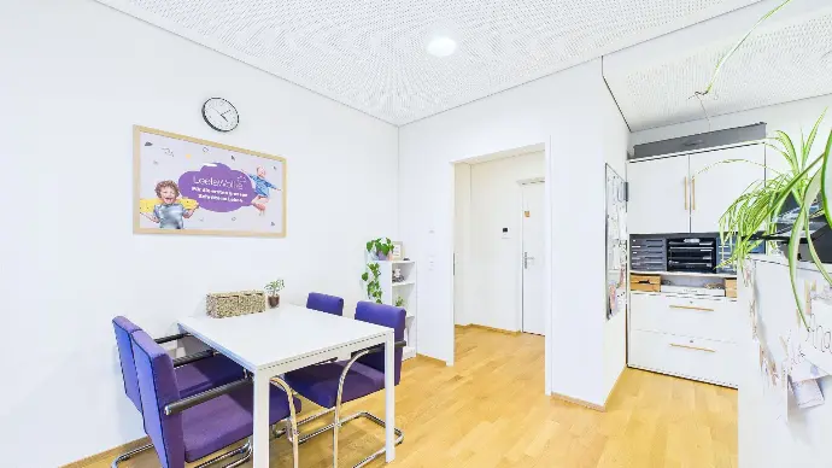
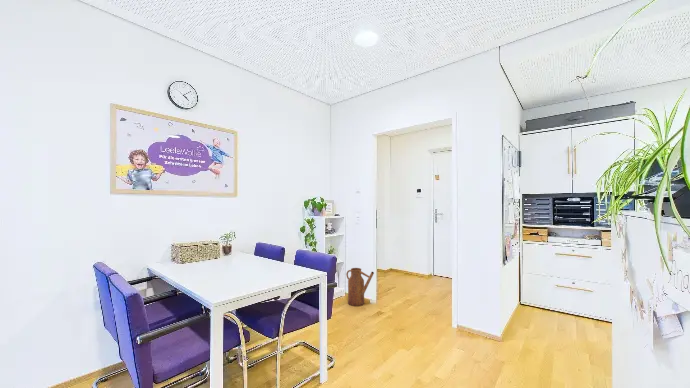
+ watering can [345,267,375,307]
